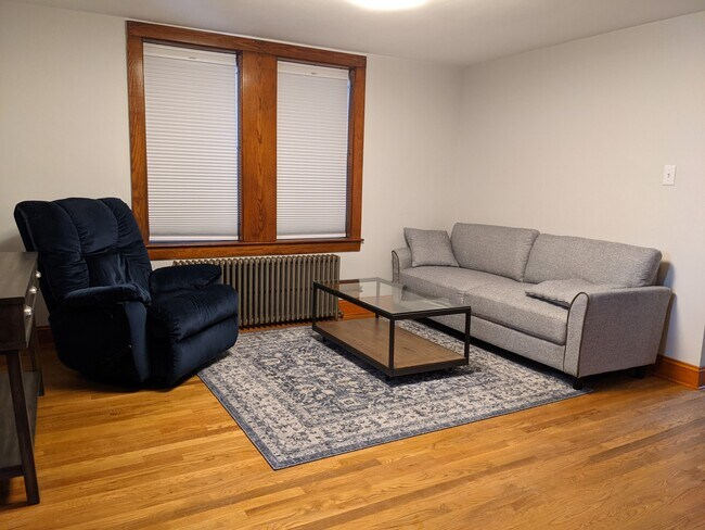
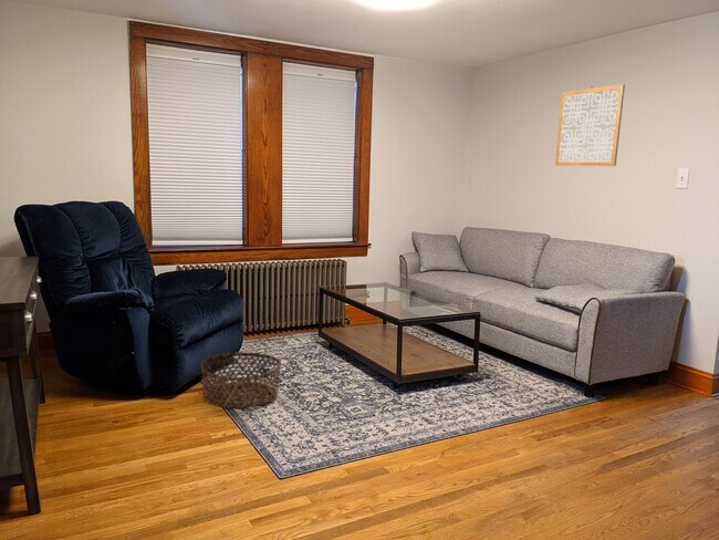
+ wall art [554,83,626,167]
+ basket [200,351,282,409]
